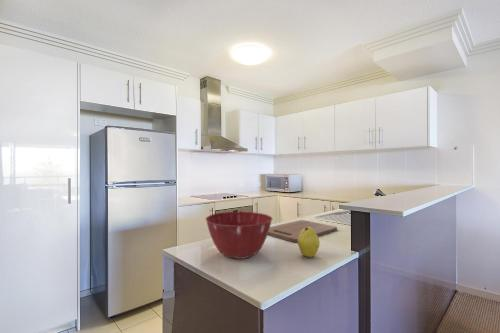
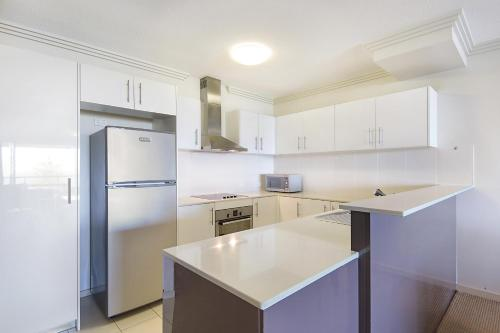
- fruit [297,227,321,258]
- mixing bowl [205,211,273,260]
- cutting board [267,219,338,244]
